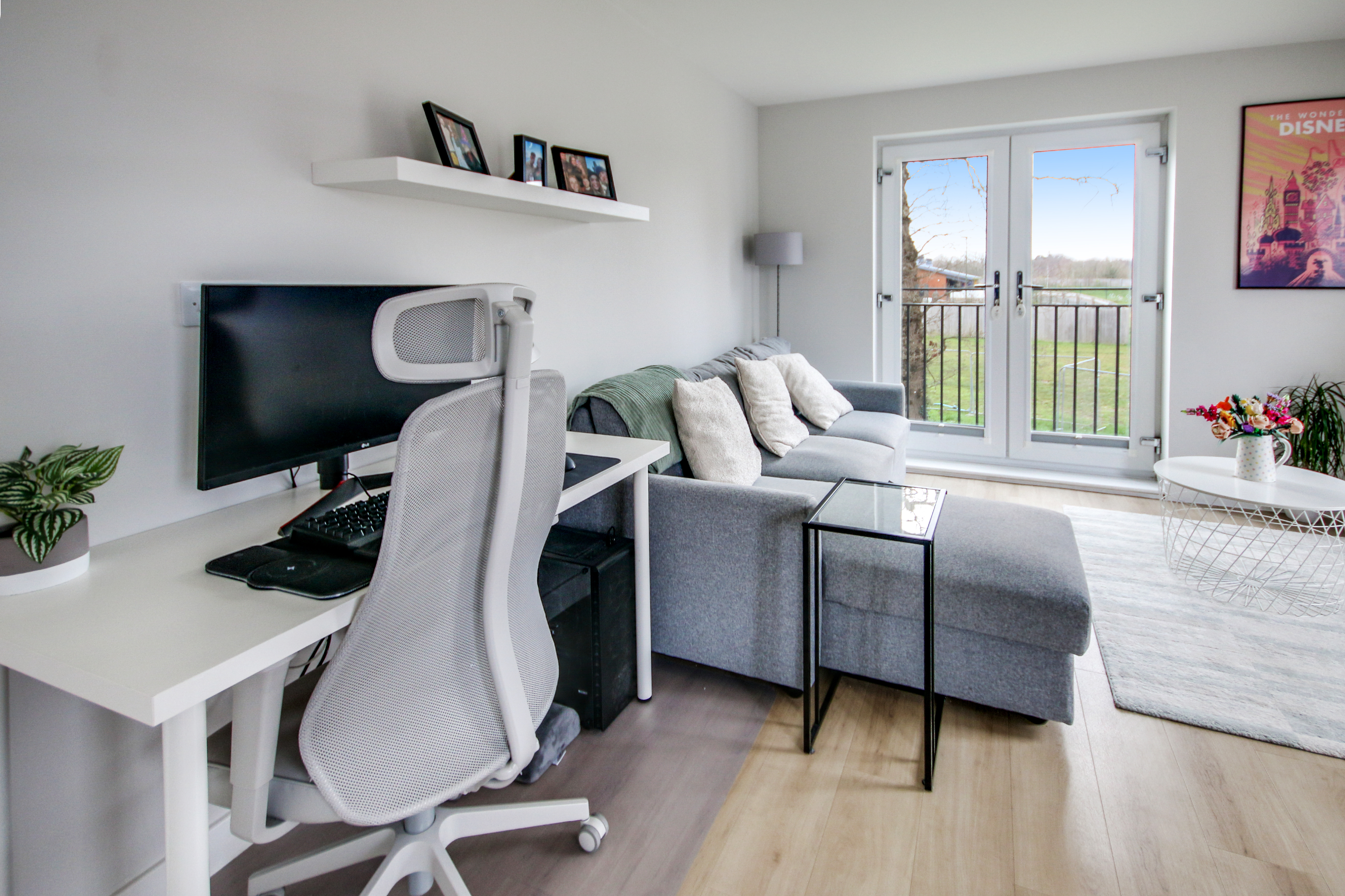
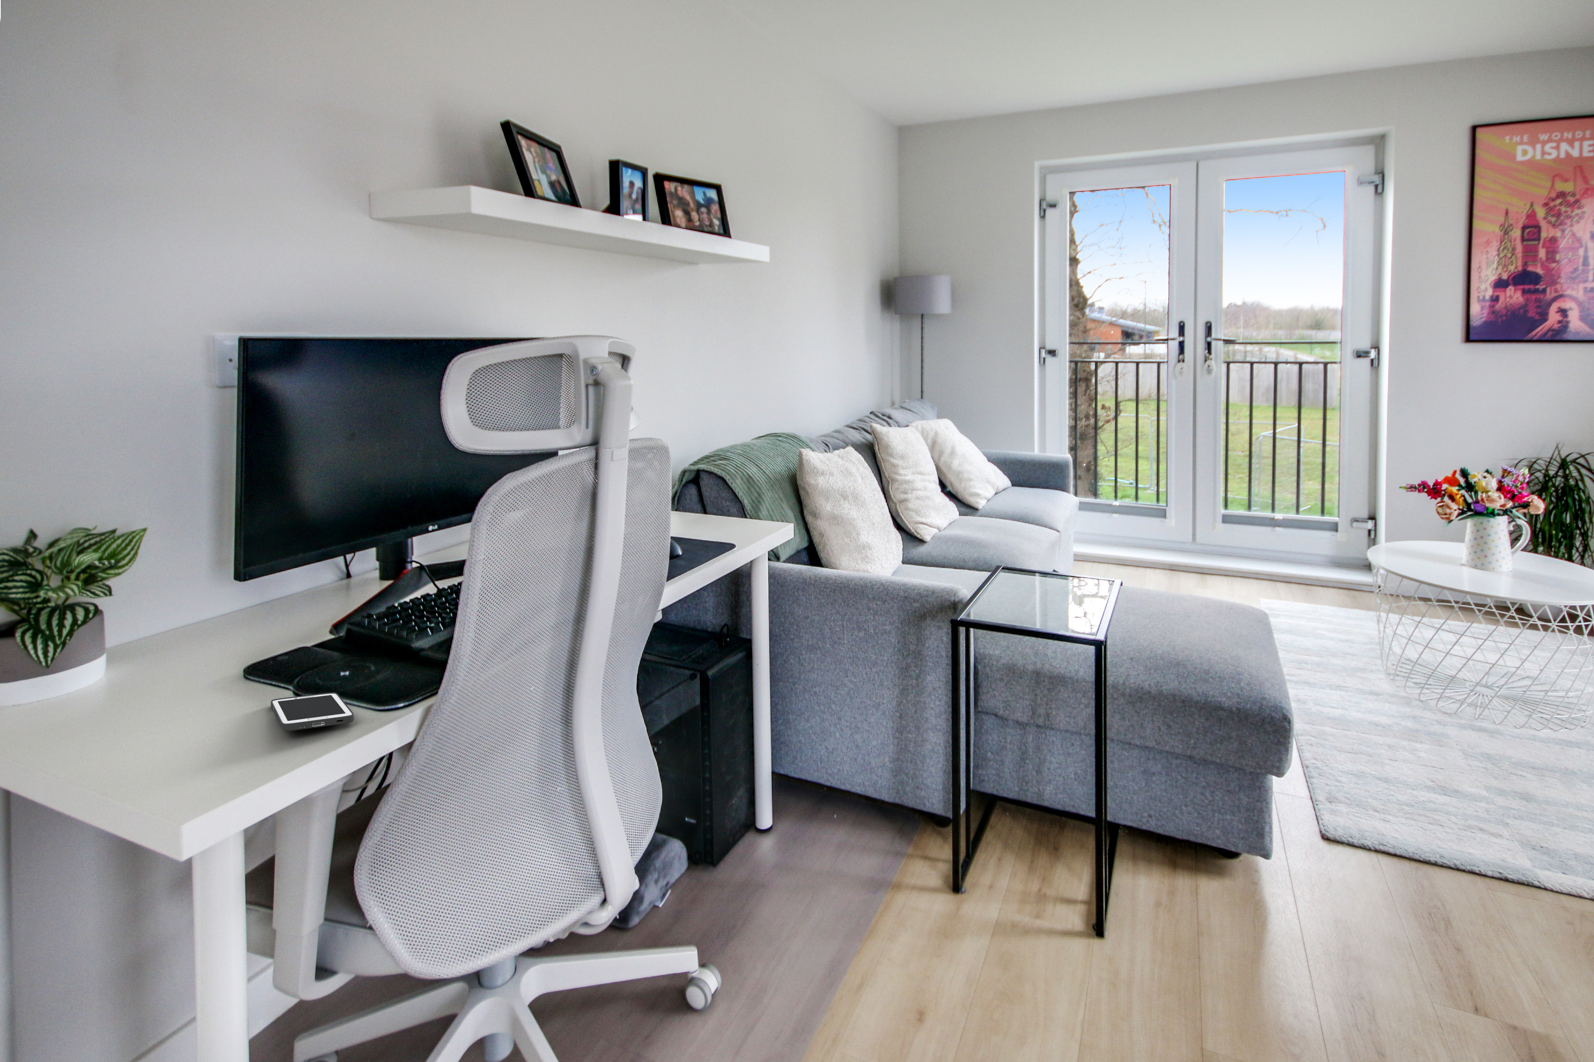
+ cell phone [270,692,354,731]
